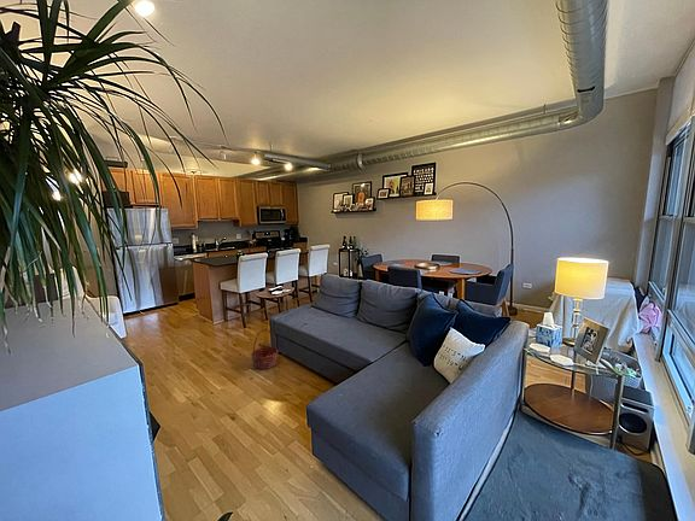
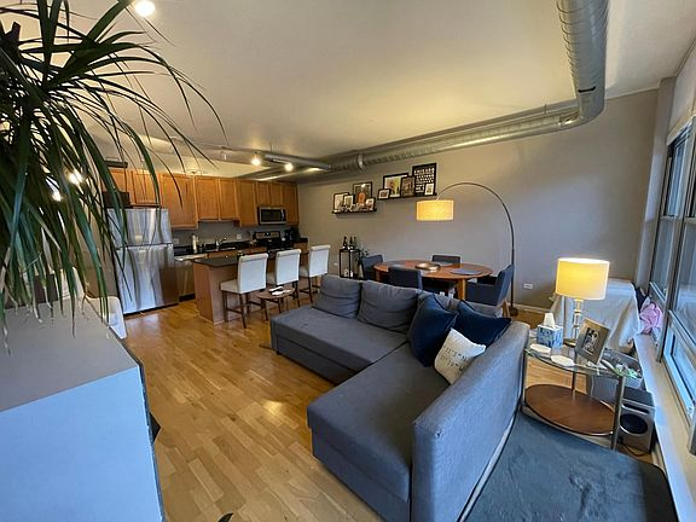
- basket [250,328,279,370]
